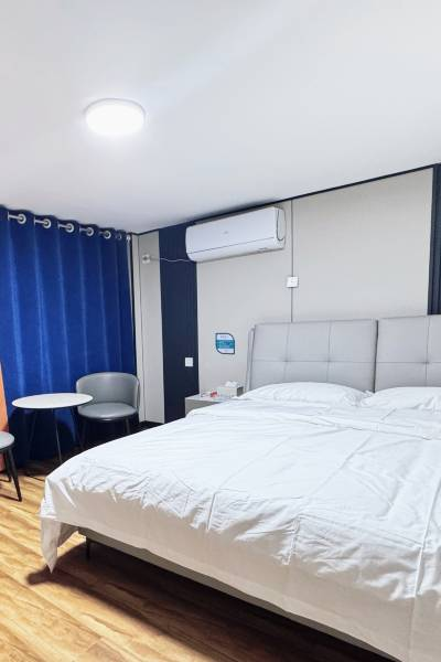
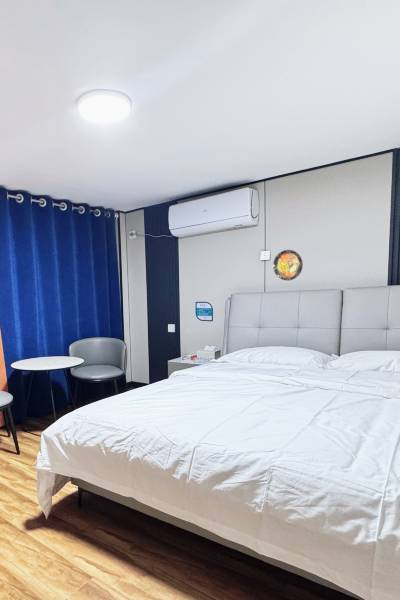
+ decorative plate [272,249,304,282]
